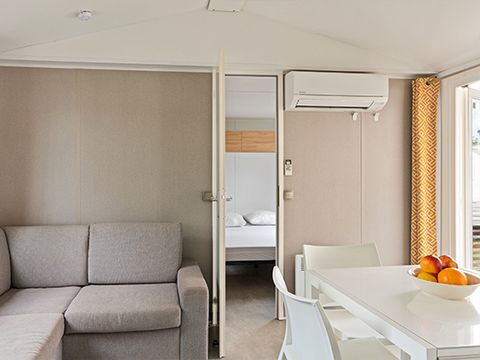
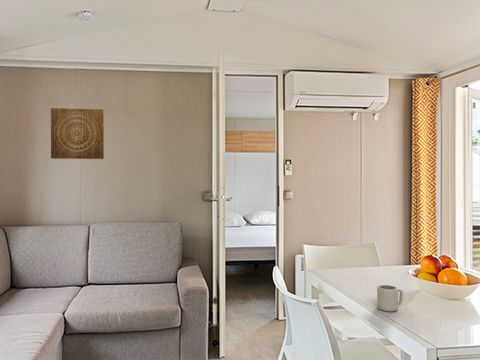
+ cup [376,284,404,312]
+ wall art [50,107,105,160]
